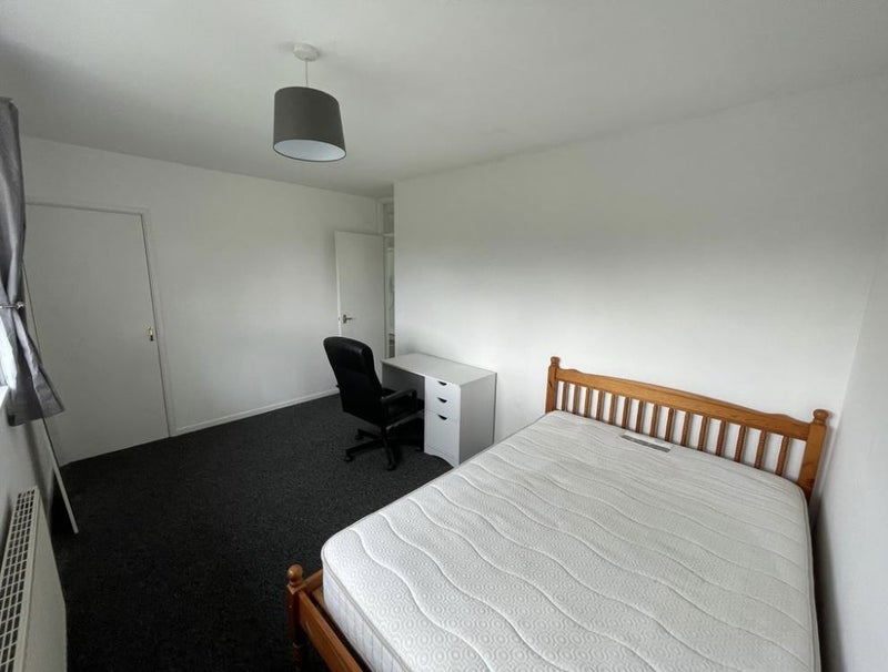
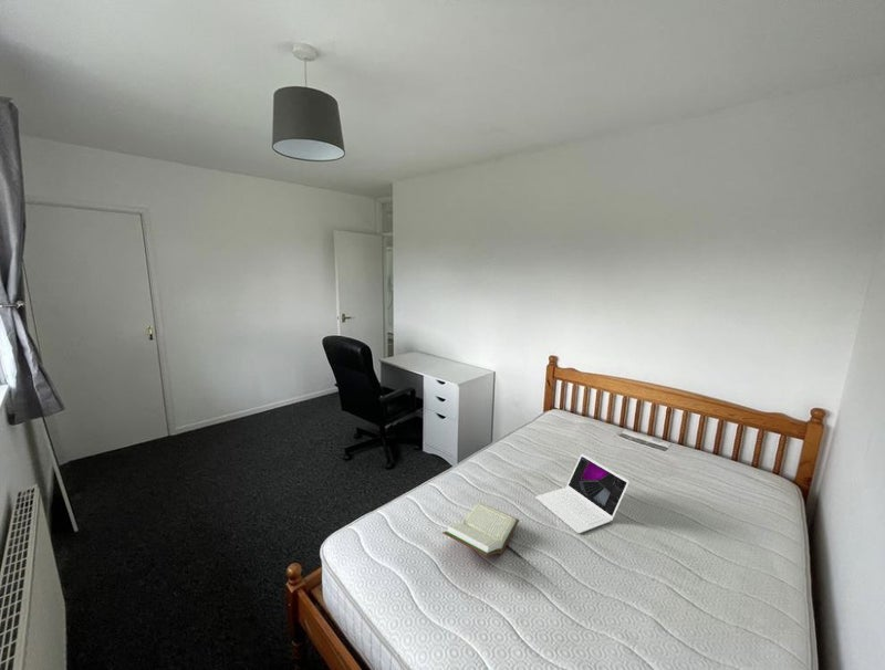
+ laptop [535,453,629,534]
+ book [441,501,520,557]
